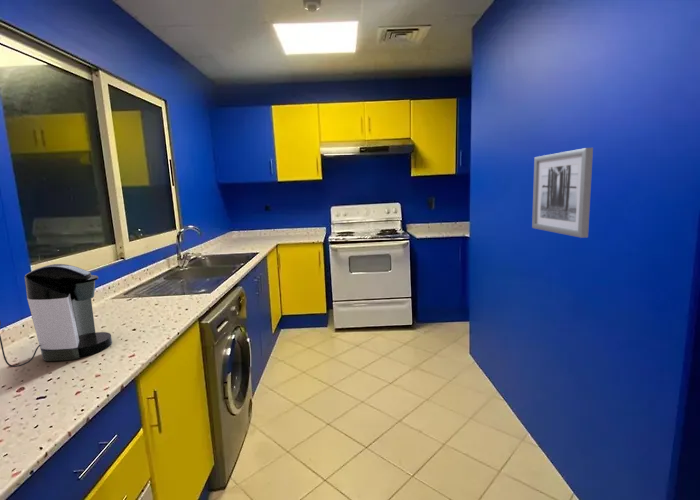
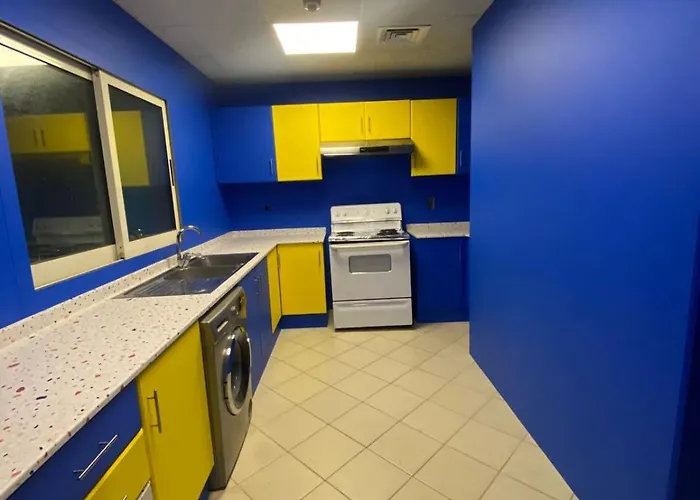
- coffee maker [0,263,113,368]
- wall art [531,147,594,239]
